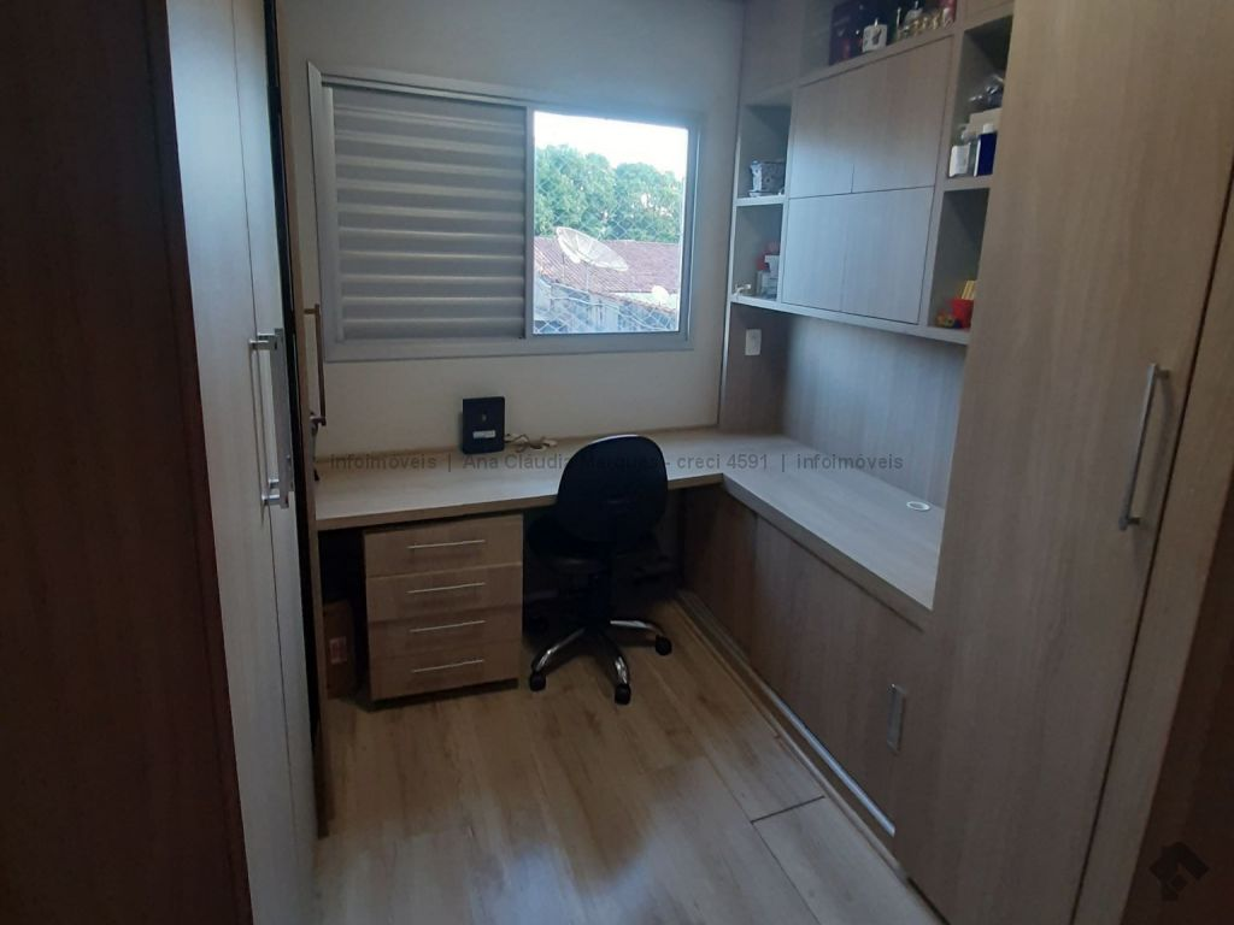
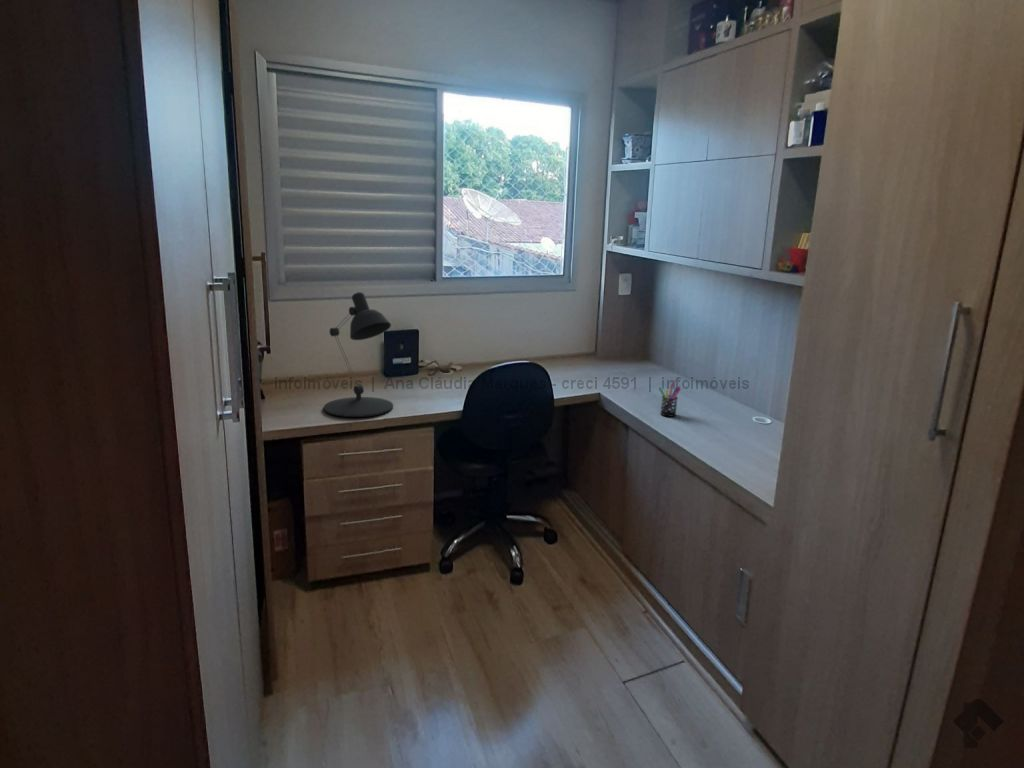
+ desk lamp [323,291,394,418]
+ pen holder [658,382,682,418]
